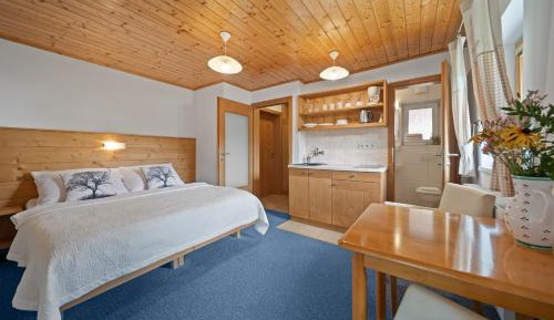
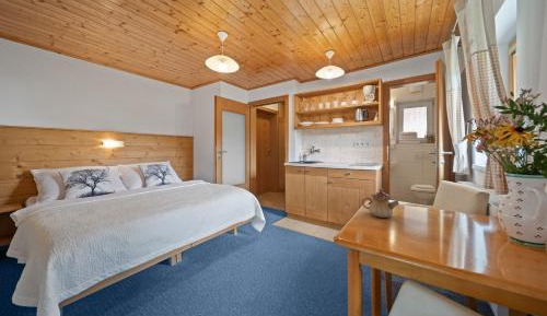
+ teapot [361,188,400,219]
